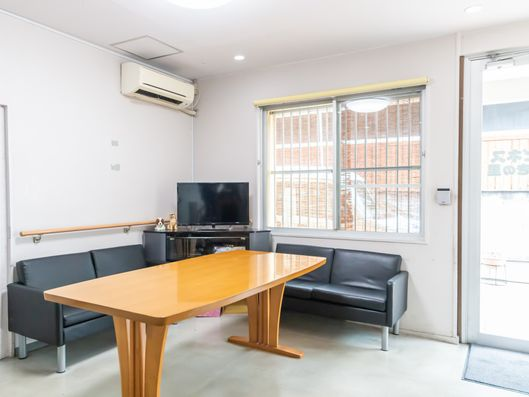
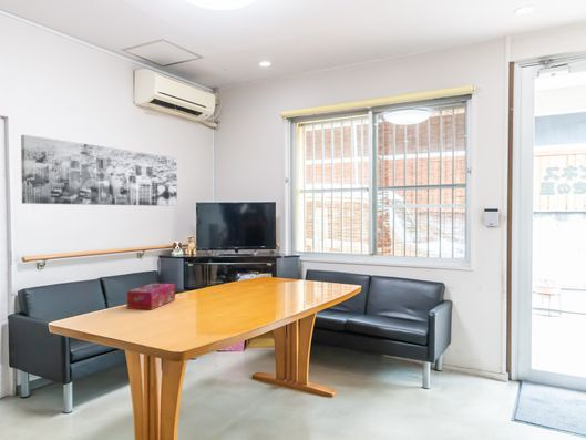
+ tissue box [126,283,176,311]
+ wall art [20,134,178,207]
